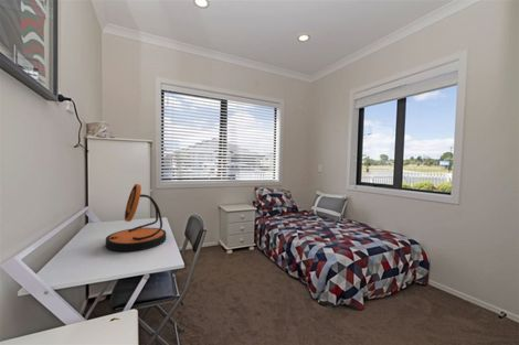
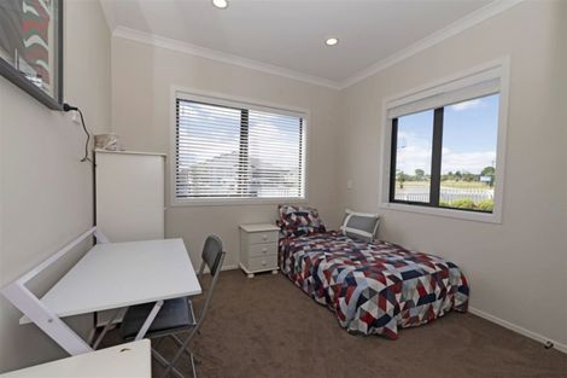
- desk lamp [105,183,167,252]
